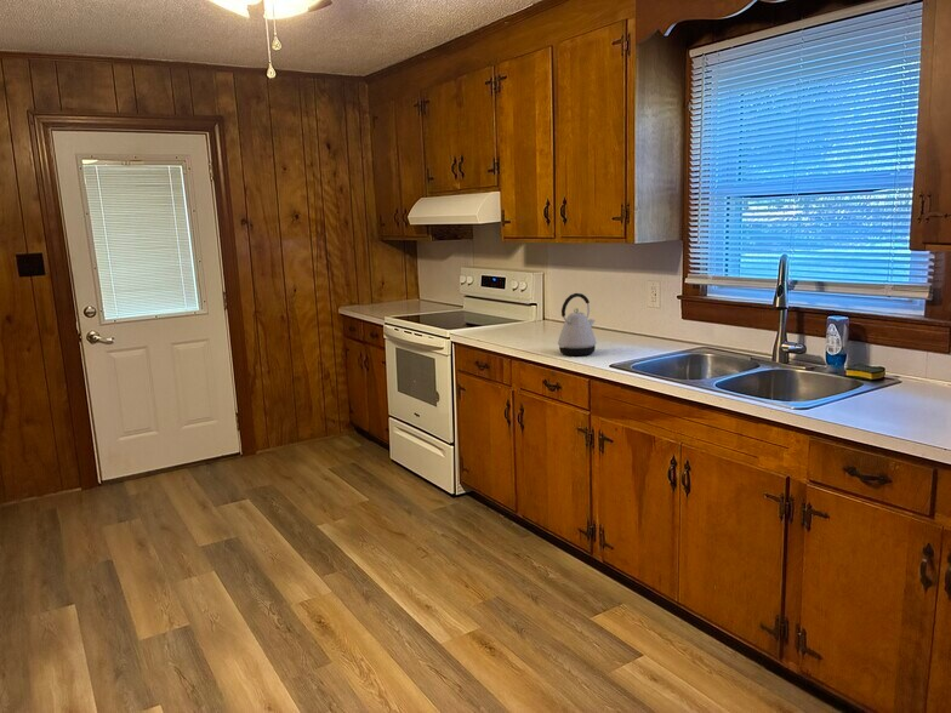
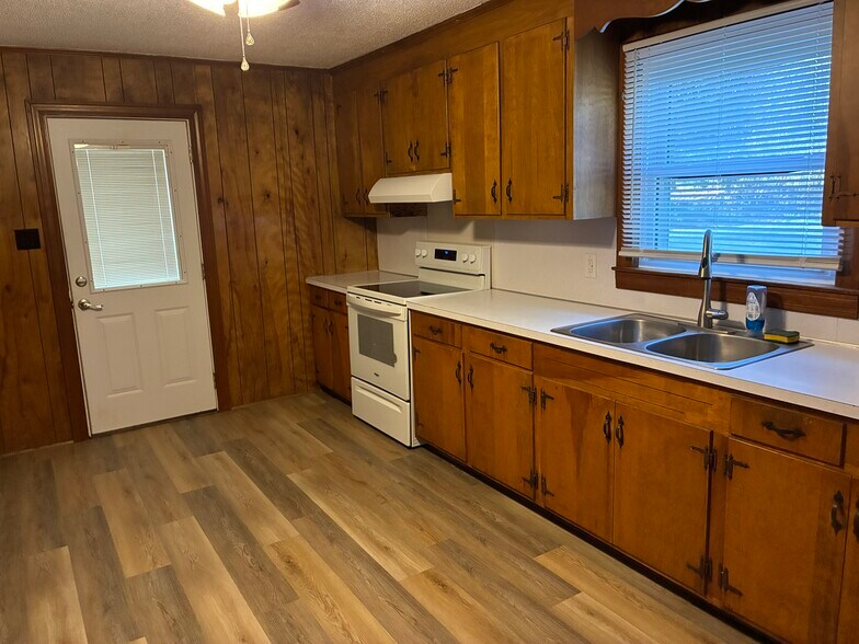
- kettle [557,292,598,356]
